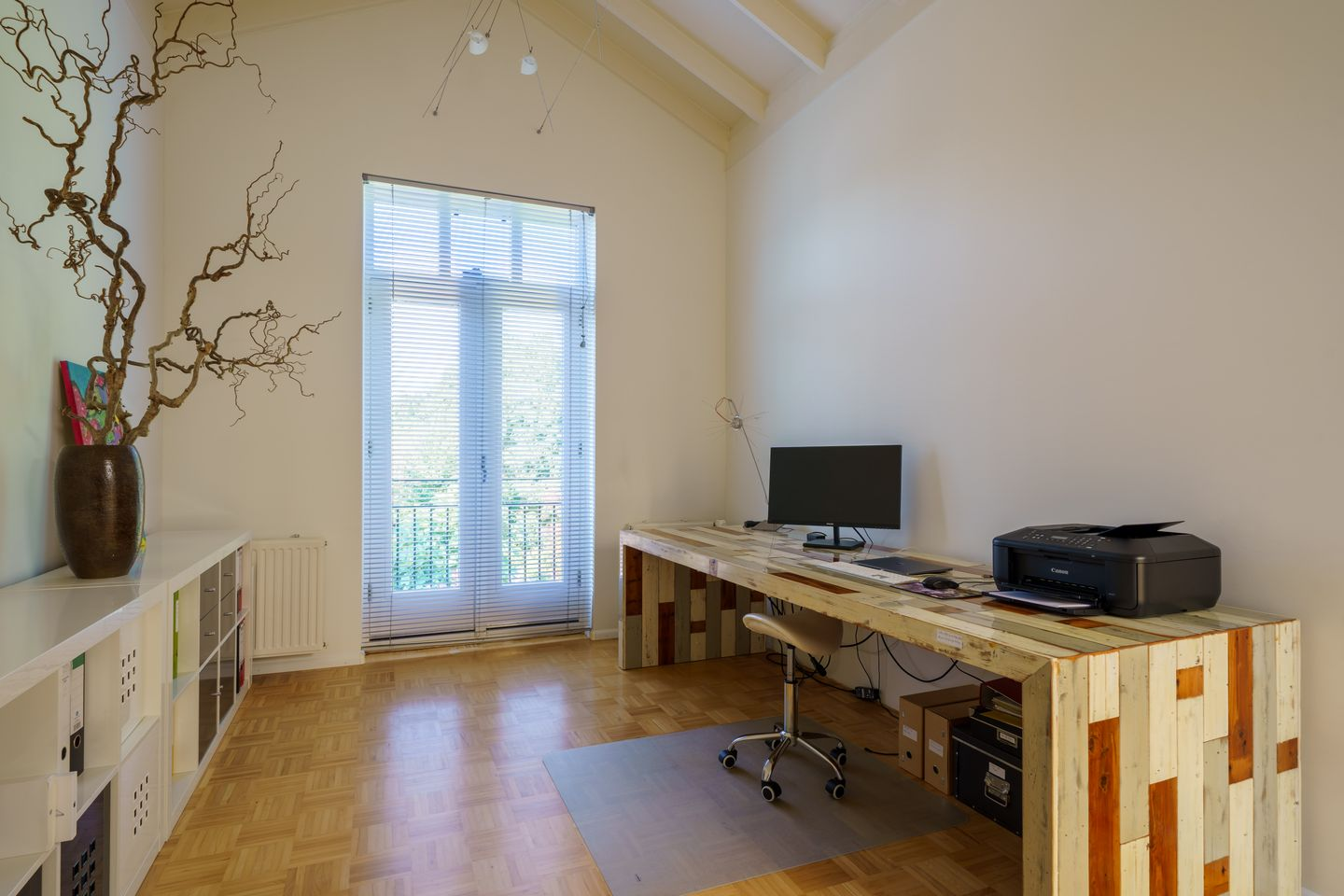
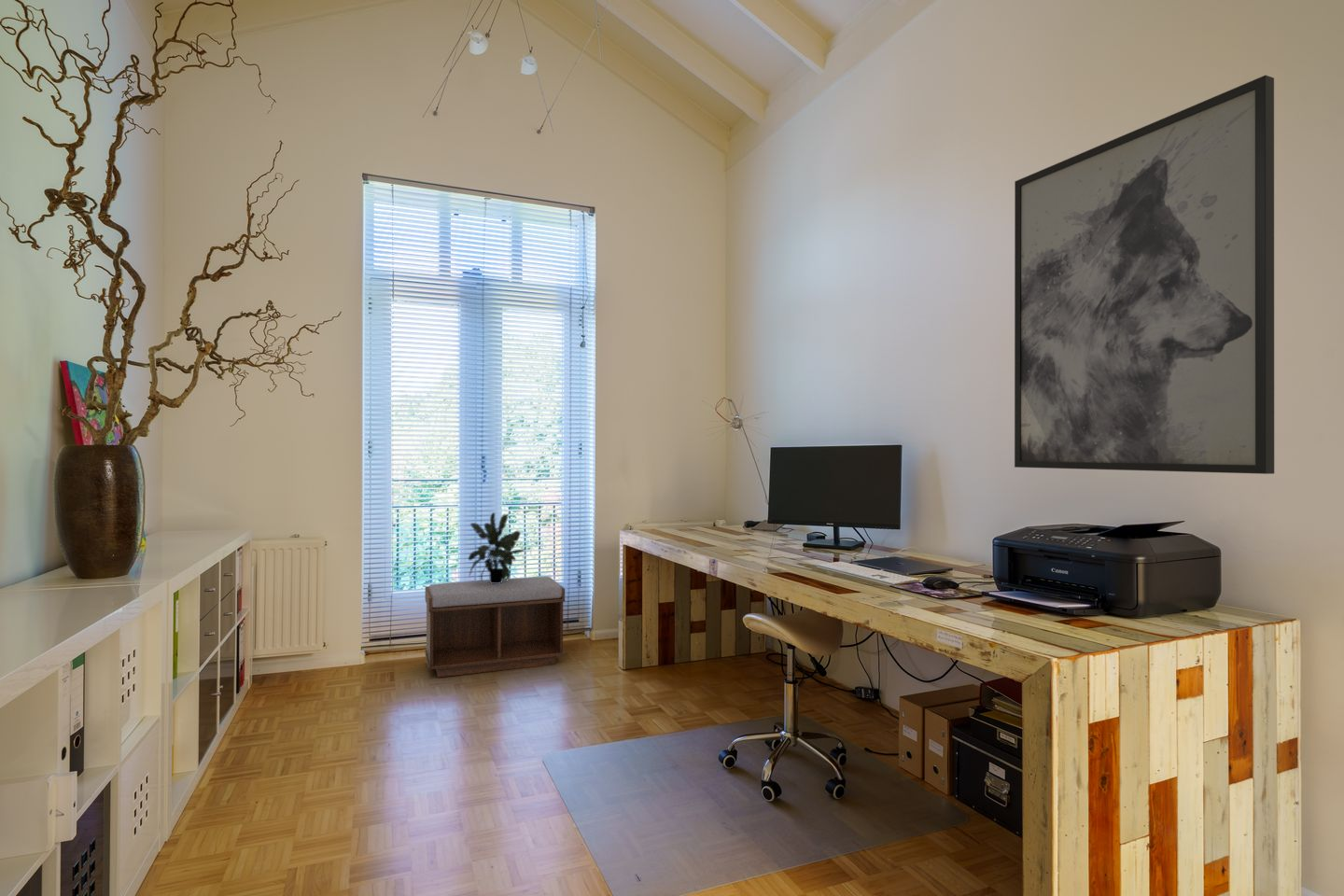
+ bench [424,576,566,679]
+ potted plant [468,511,525,583]
+ wall art [1014,75,1275,475]
